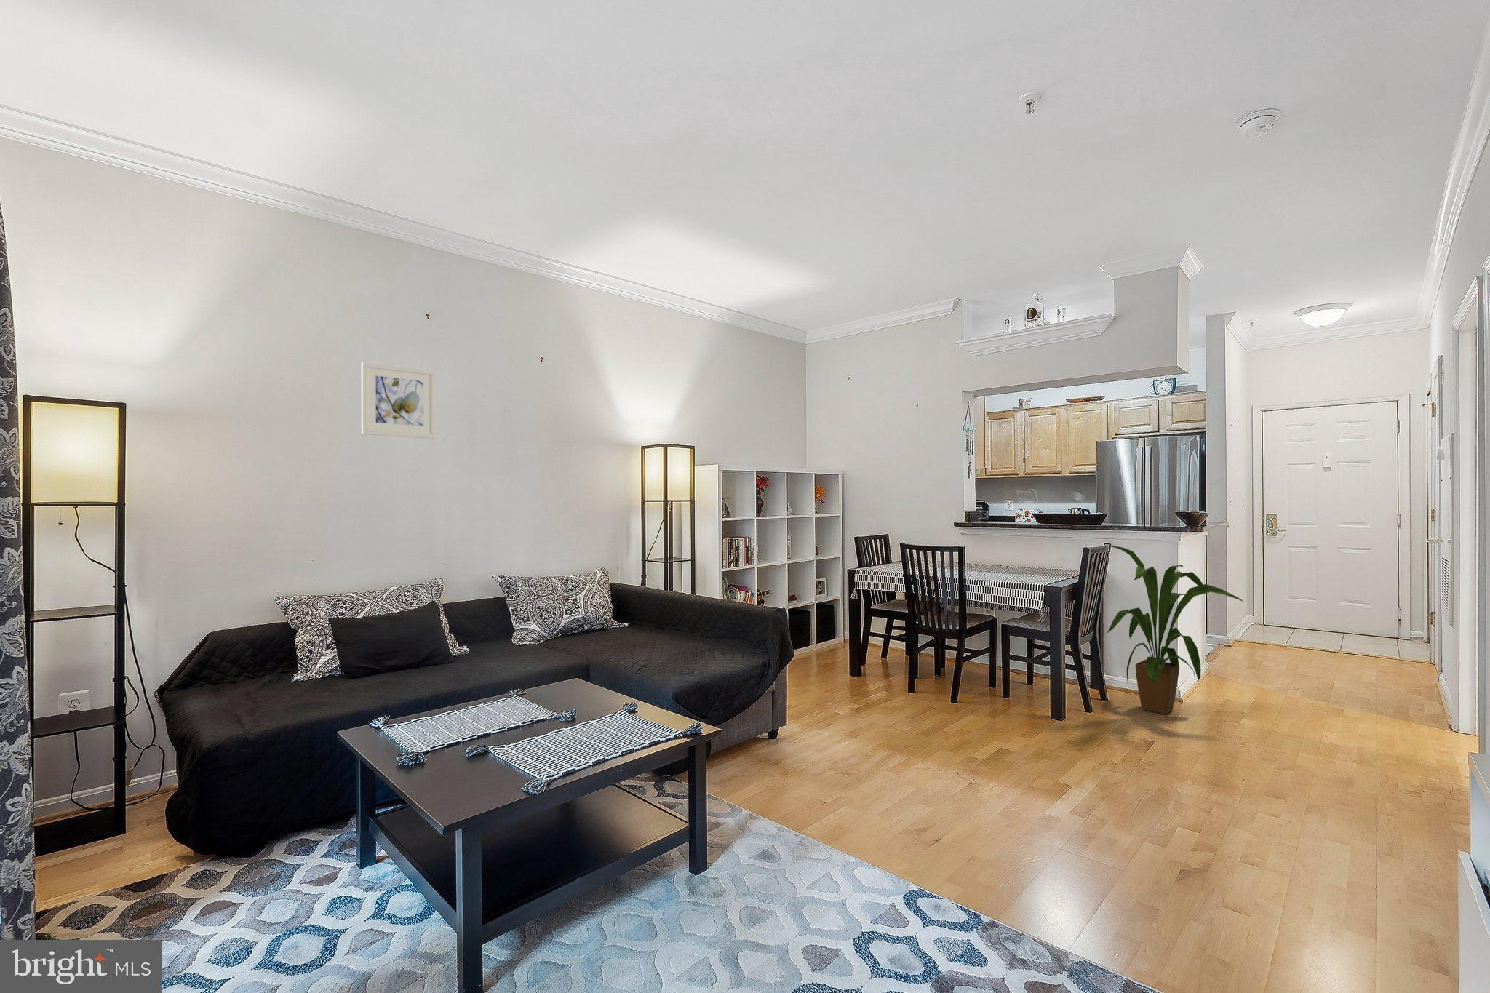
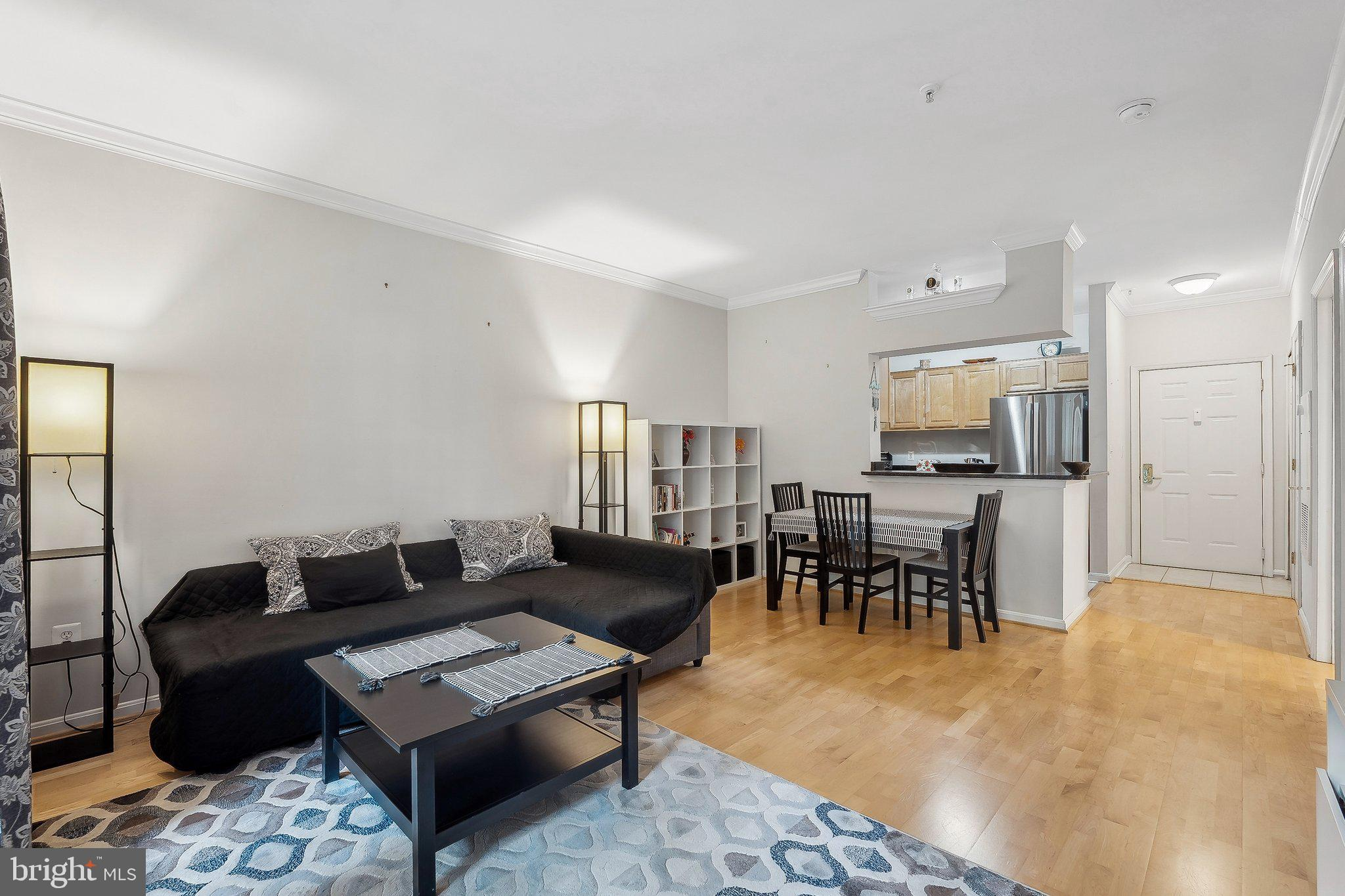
- house plant [1107,545,1244,715]
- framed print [361,361,436,439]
